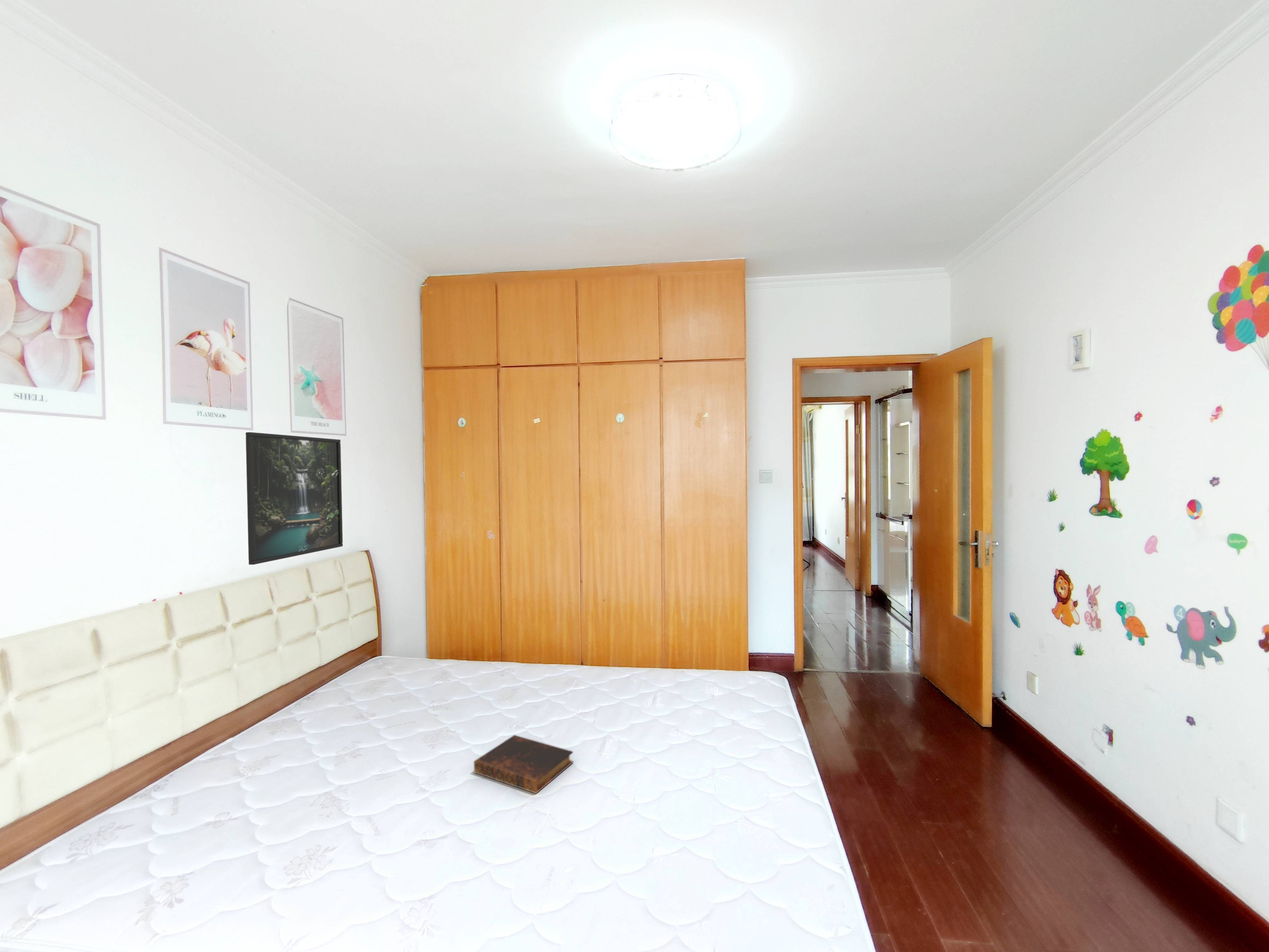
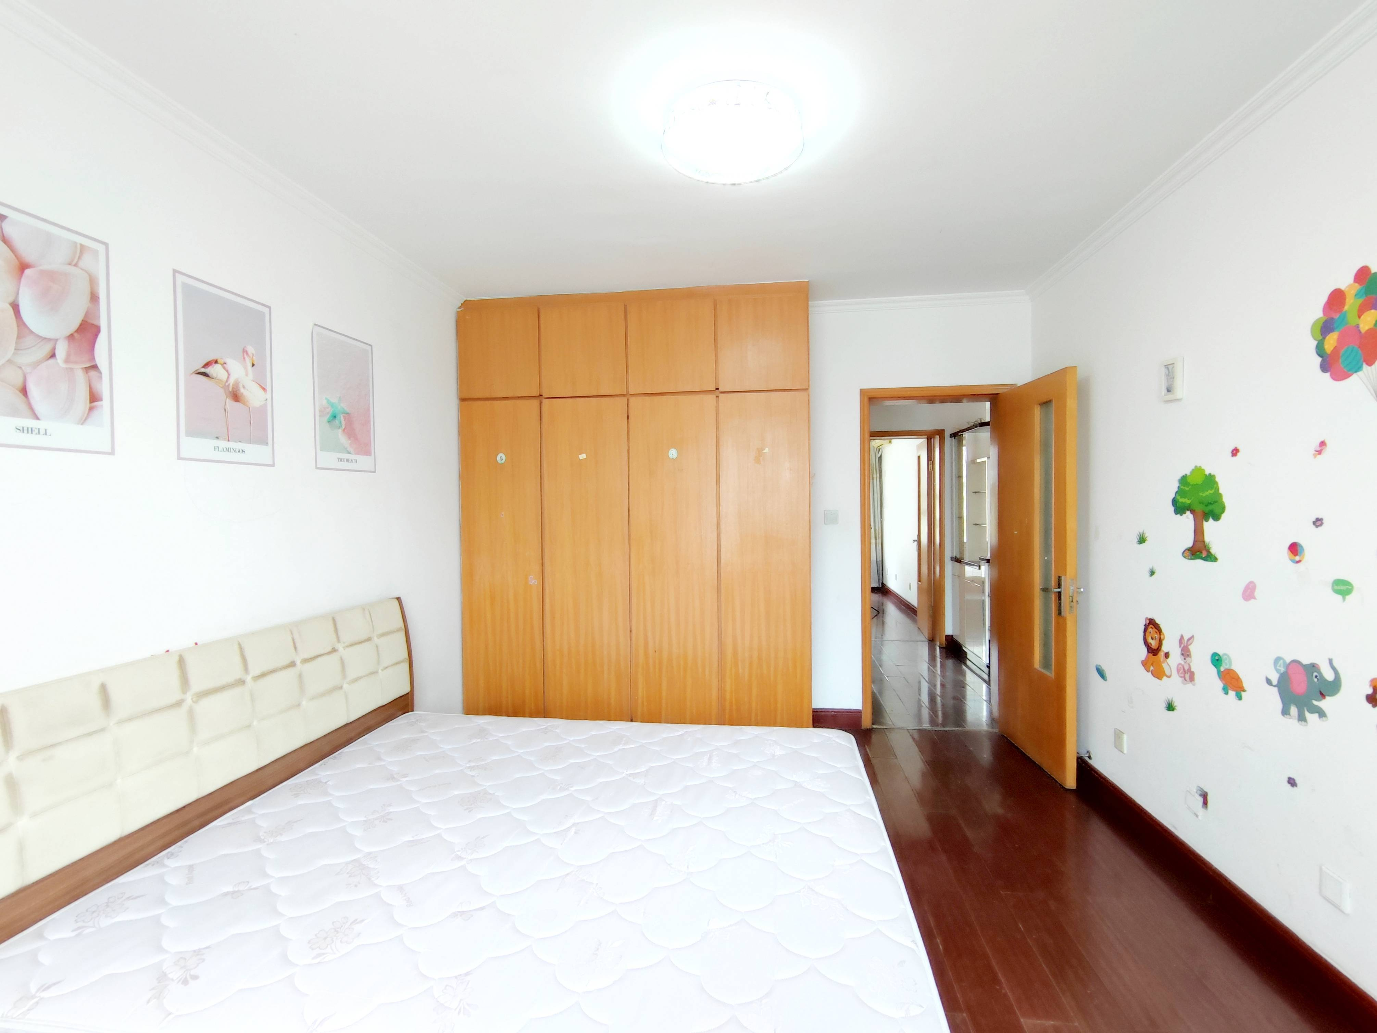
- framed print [245,432,343,565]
- book [474,735,574,794]
